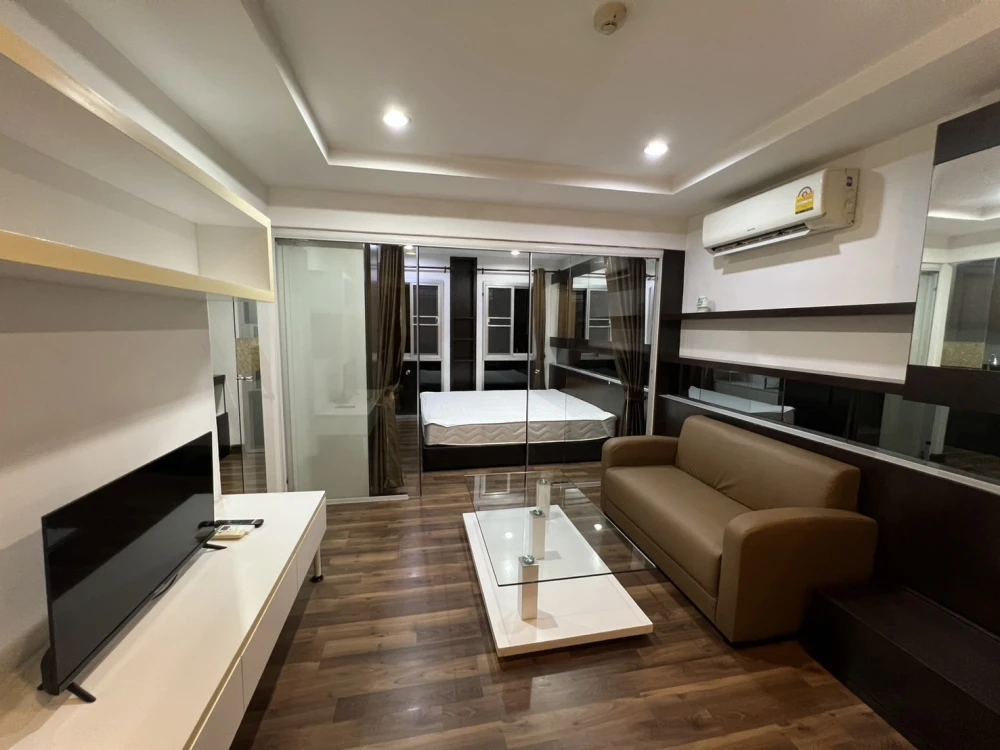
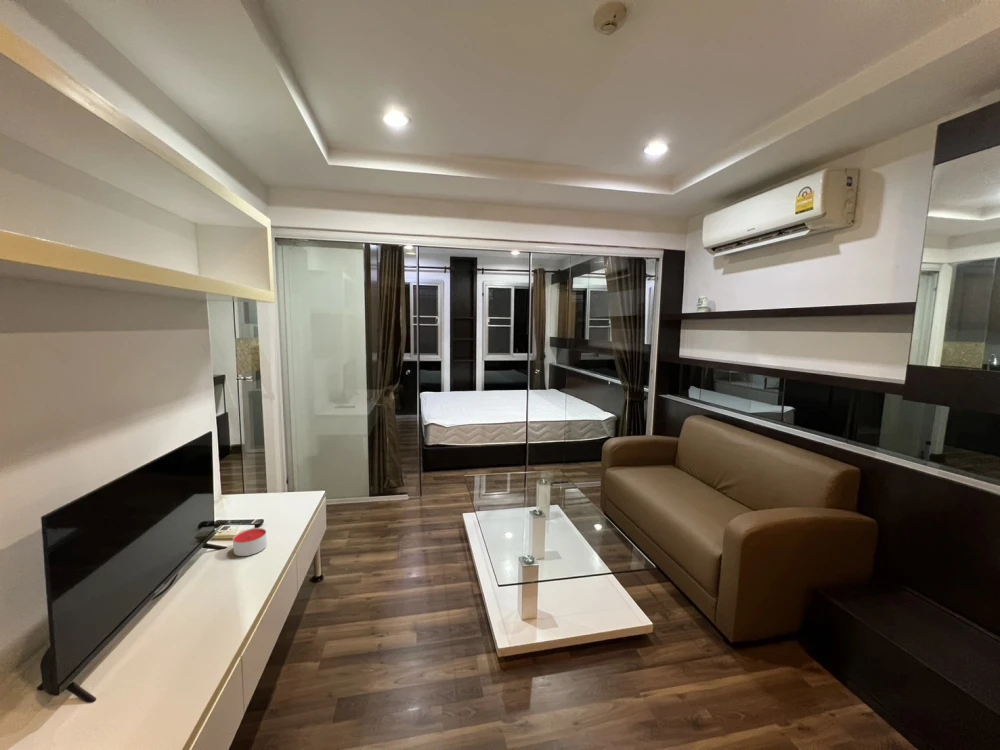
+ candle [232,527,268,557]
